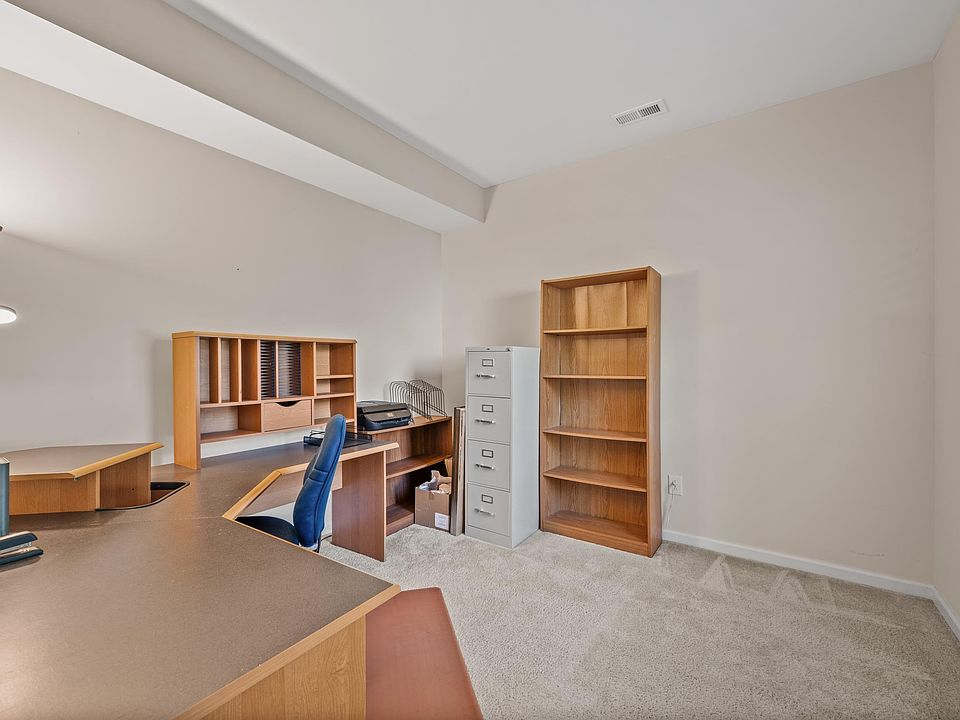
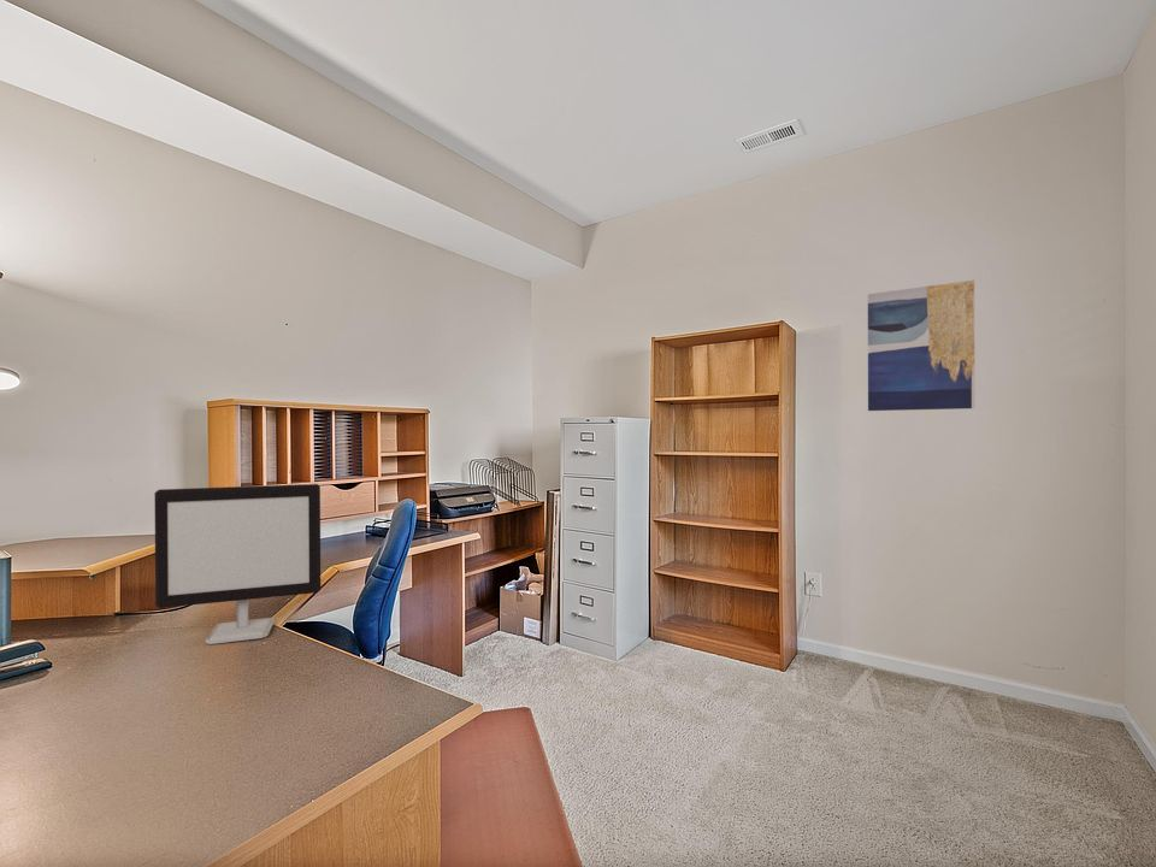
+ computer monitor [153,483,322,645]
+ wall art [867,279,975,412]
